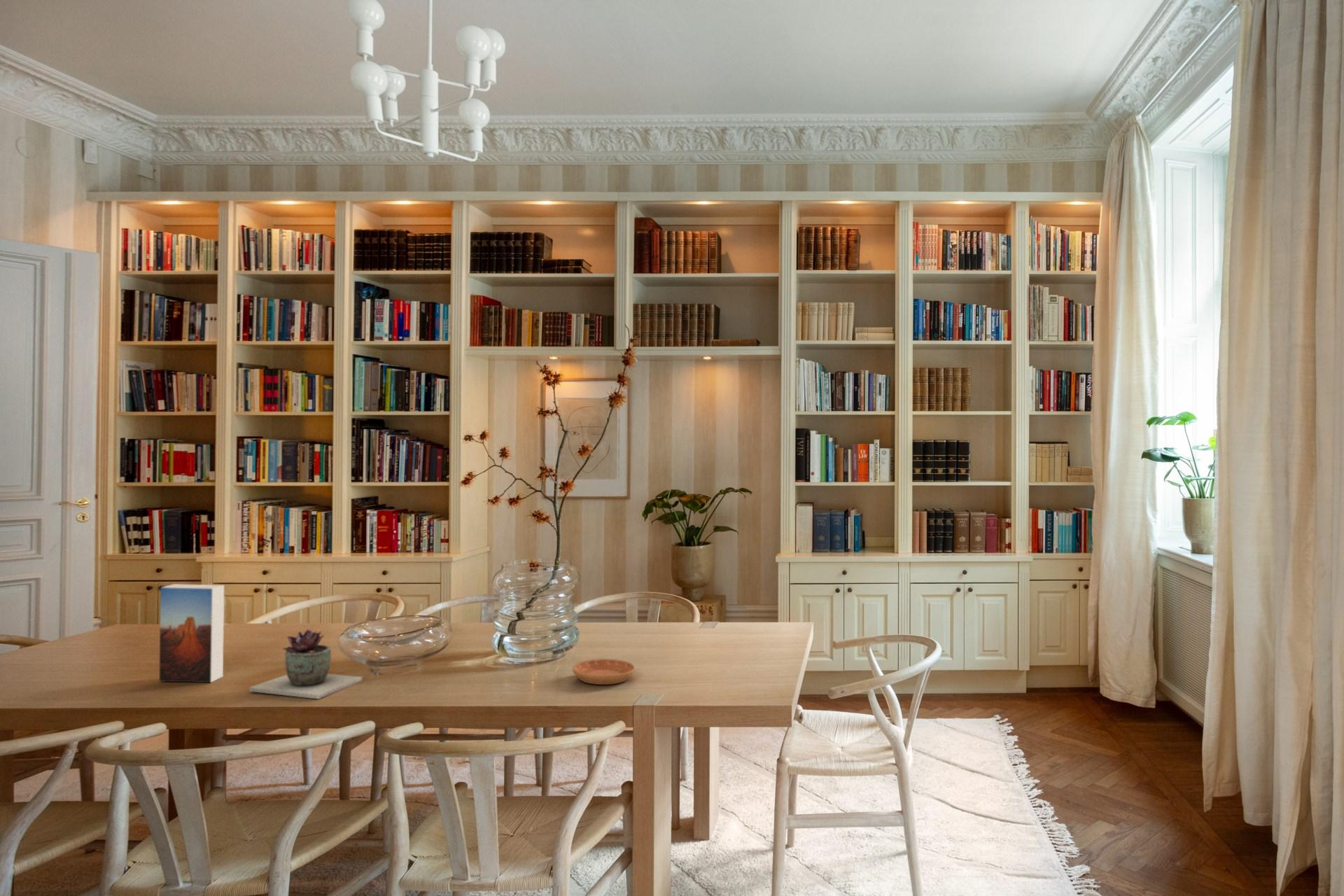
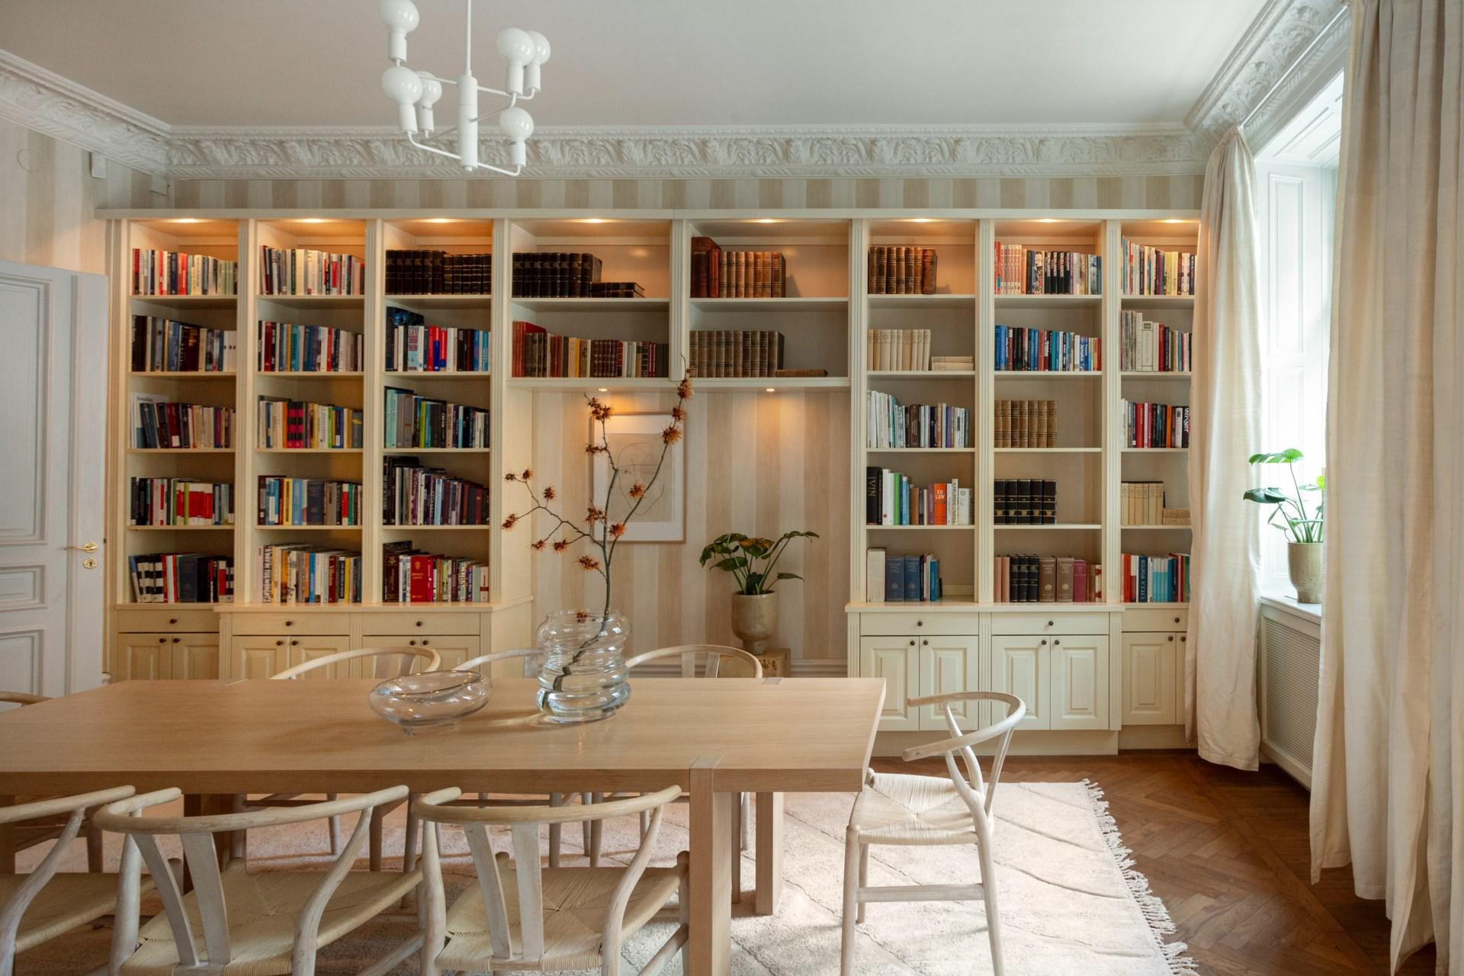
- succulent plant [248,629,363,700]
- book [158,583,225,683]
- saucer [572,658,636,685]
